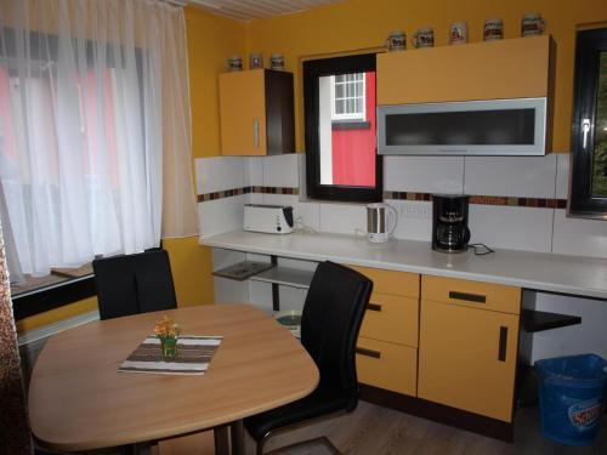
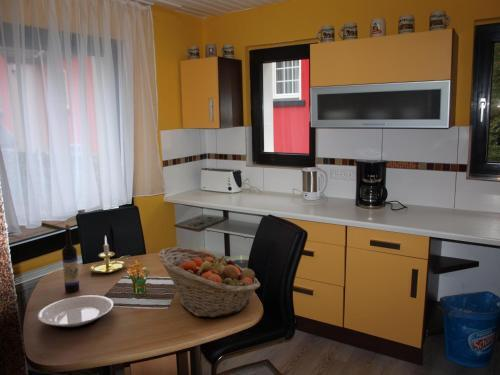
+ wine bottle [61,223,80,294]
+ fruit basket [157,246,261,318]
+ plate [37,294,114,330]
+ candle holder [88,235,131,274]
